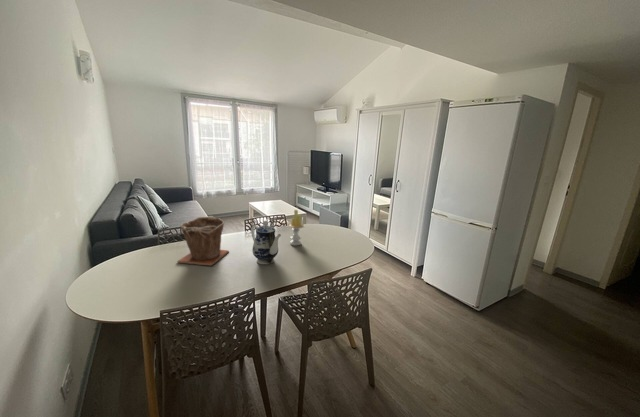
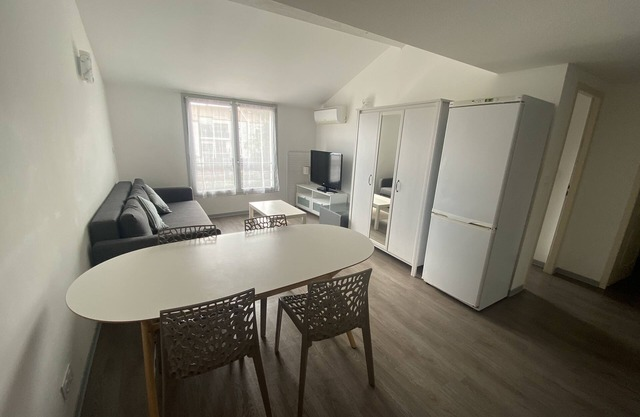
- teapot [250,220,282,265]
- plant pot [176,215,230,266]
- candle [286,209,306,247]
